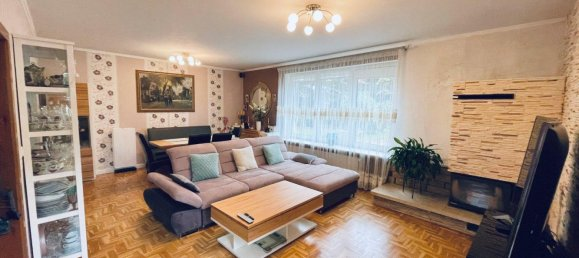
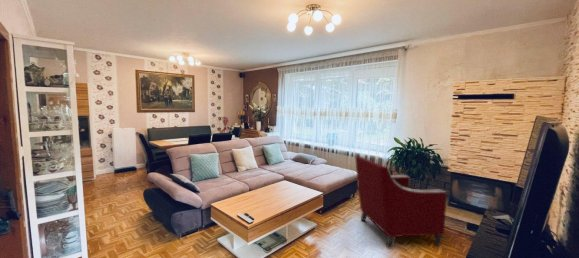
+ armchair [354,155,447,249]
